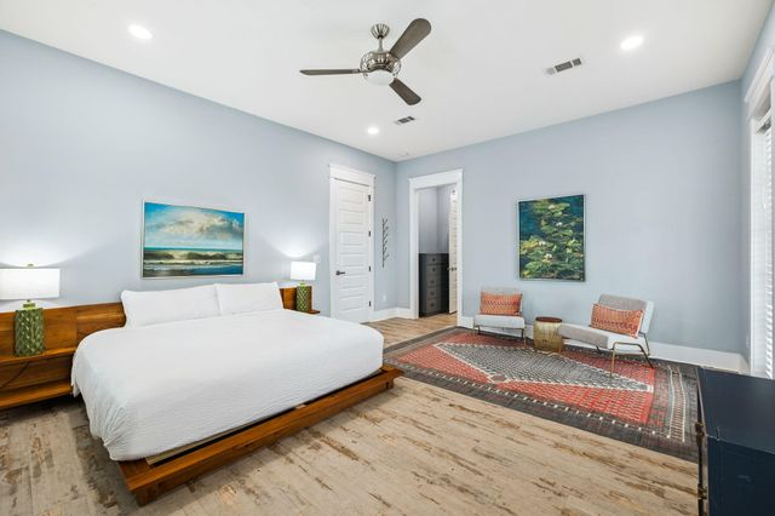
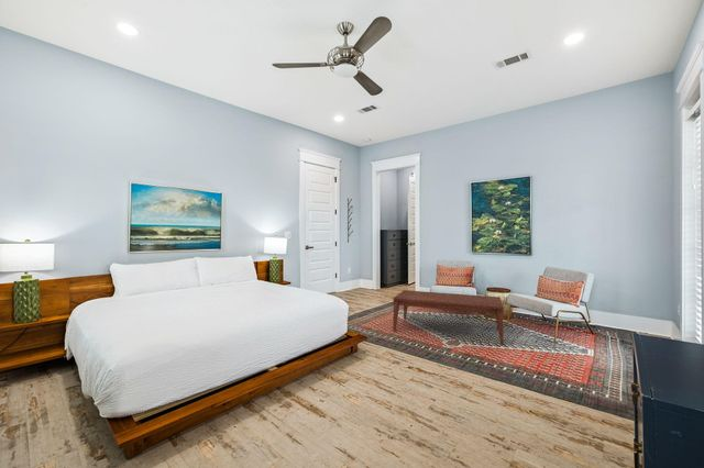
+ coffee table [392,289,505,346]
